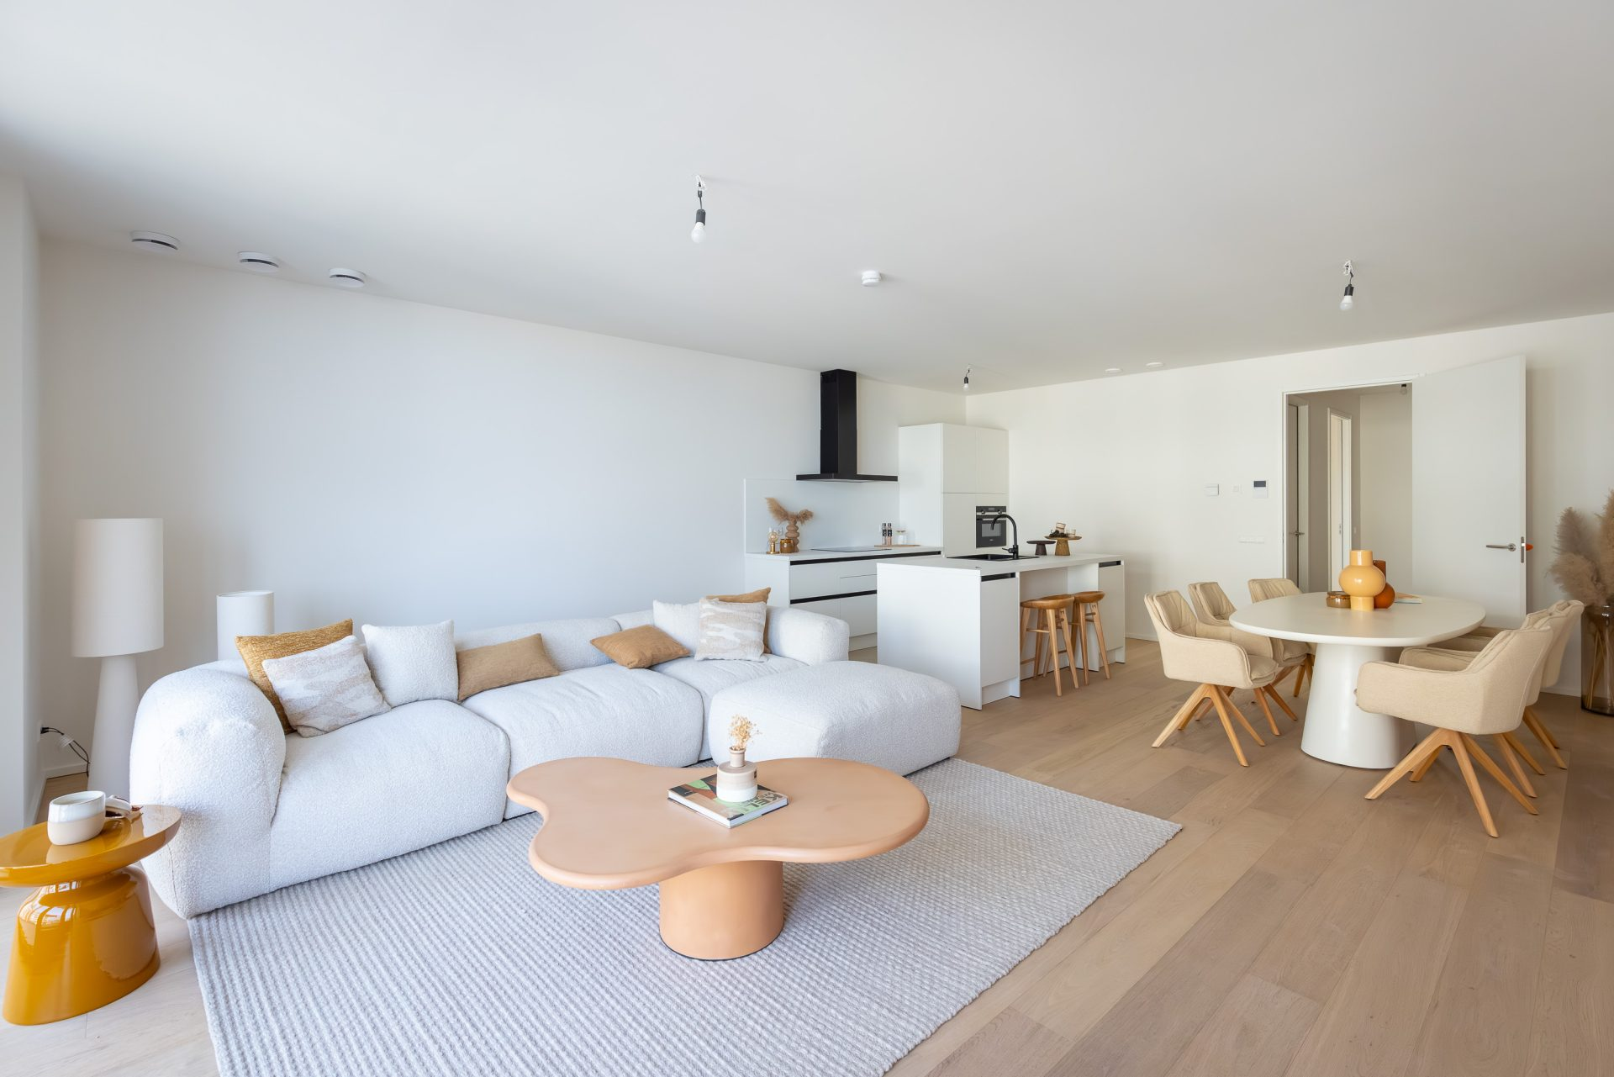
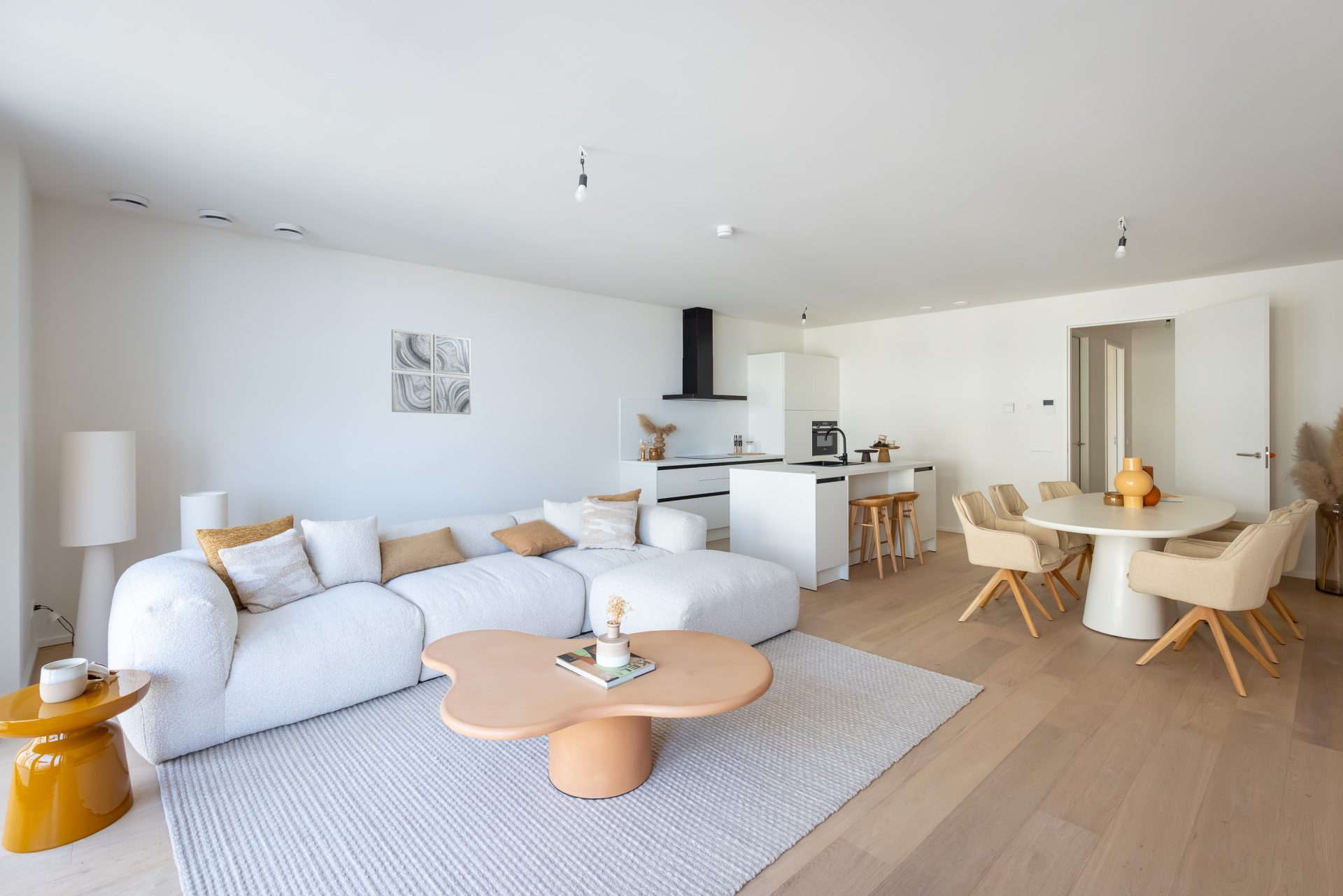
+ wall art [391,329,471,415]
